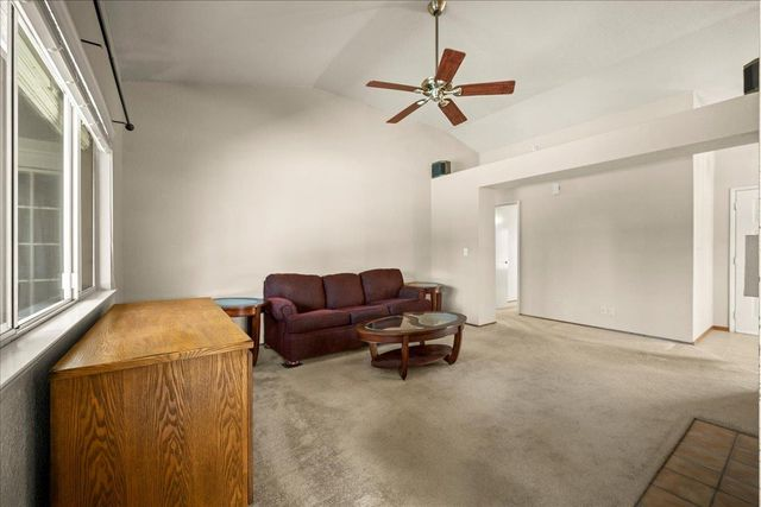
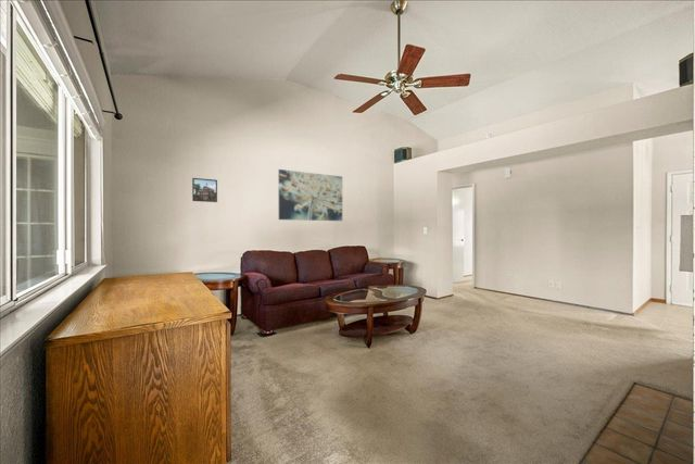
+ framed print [191,177,218,203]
+ wall art [278,168,343,222]
